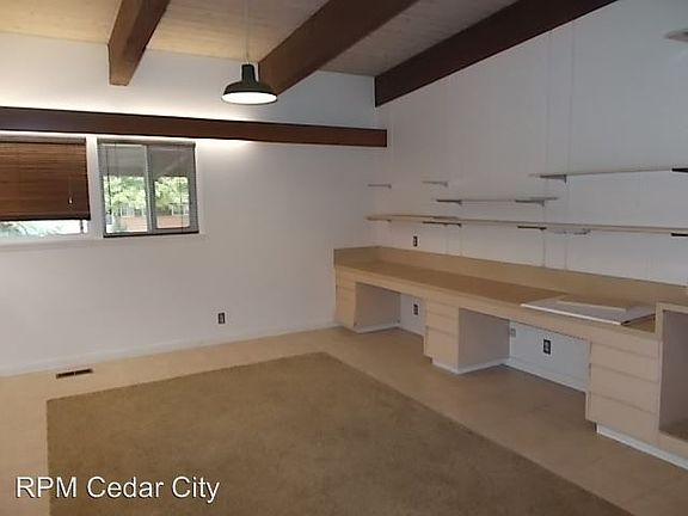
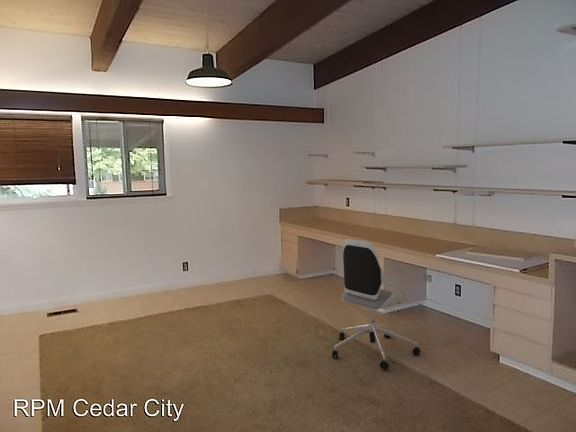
+ office chair [331,238,421,371]
